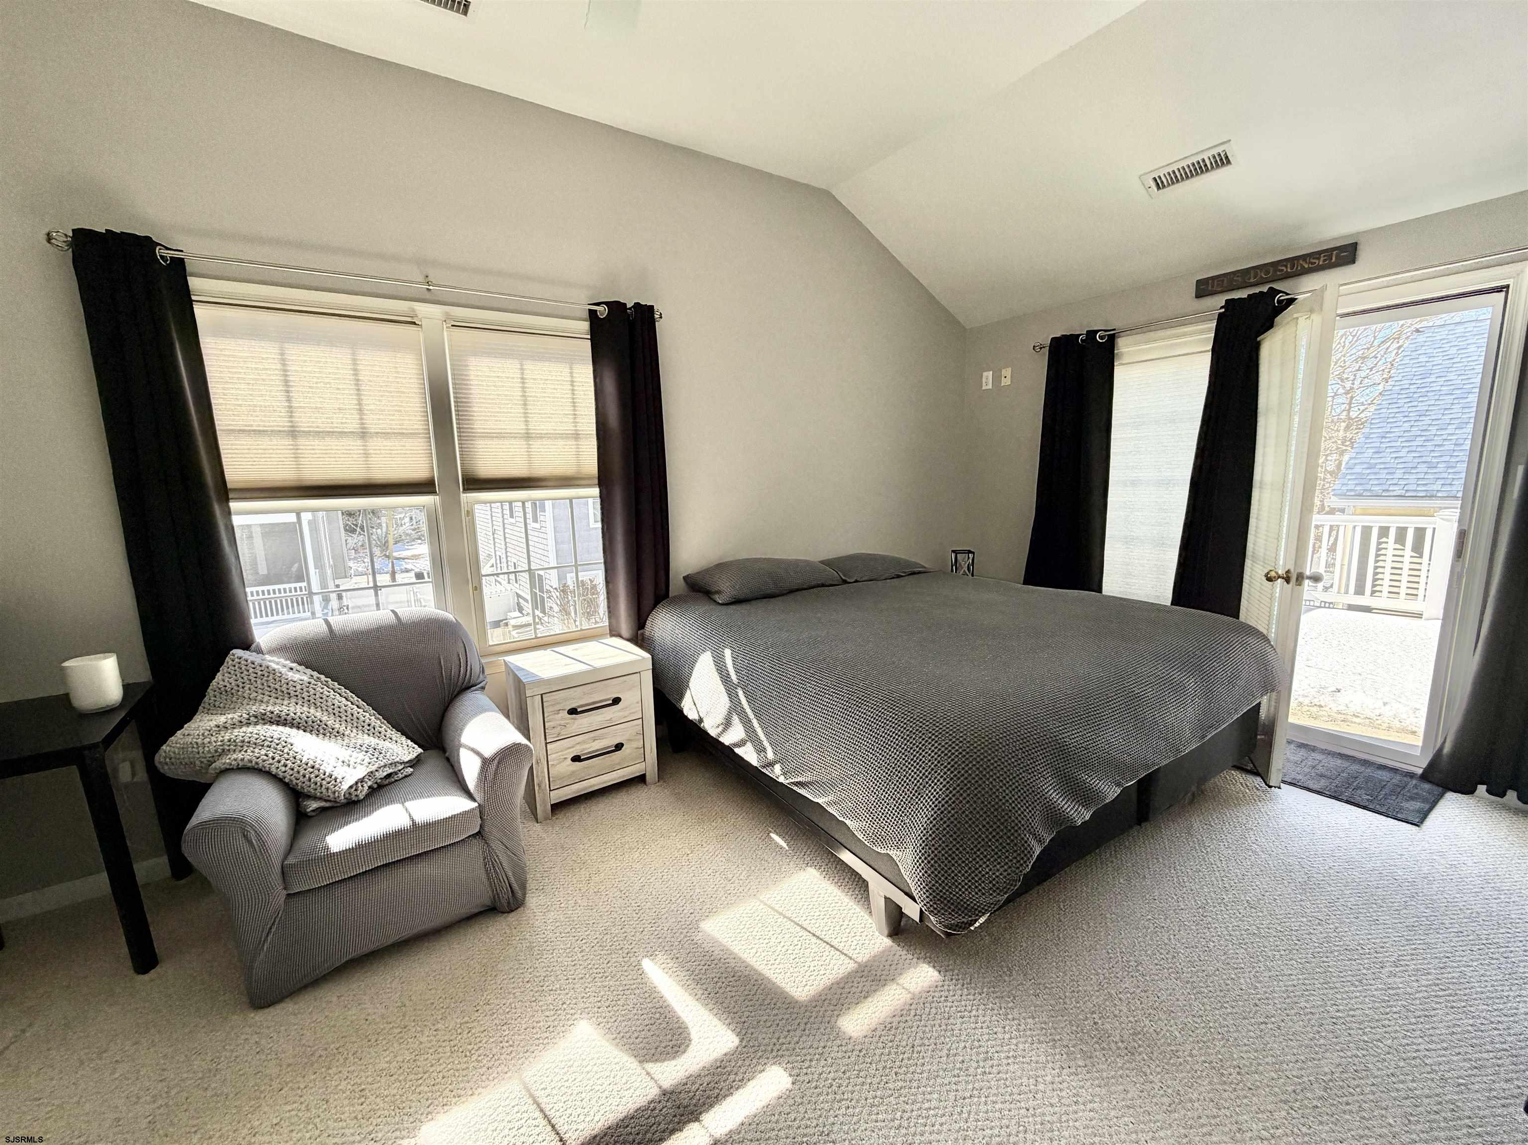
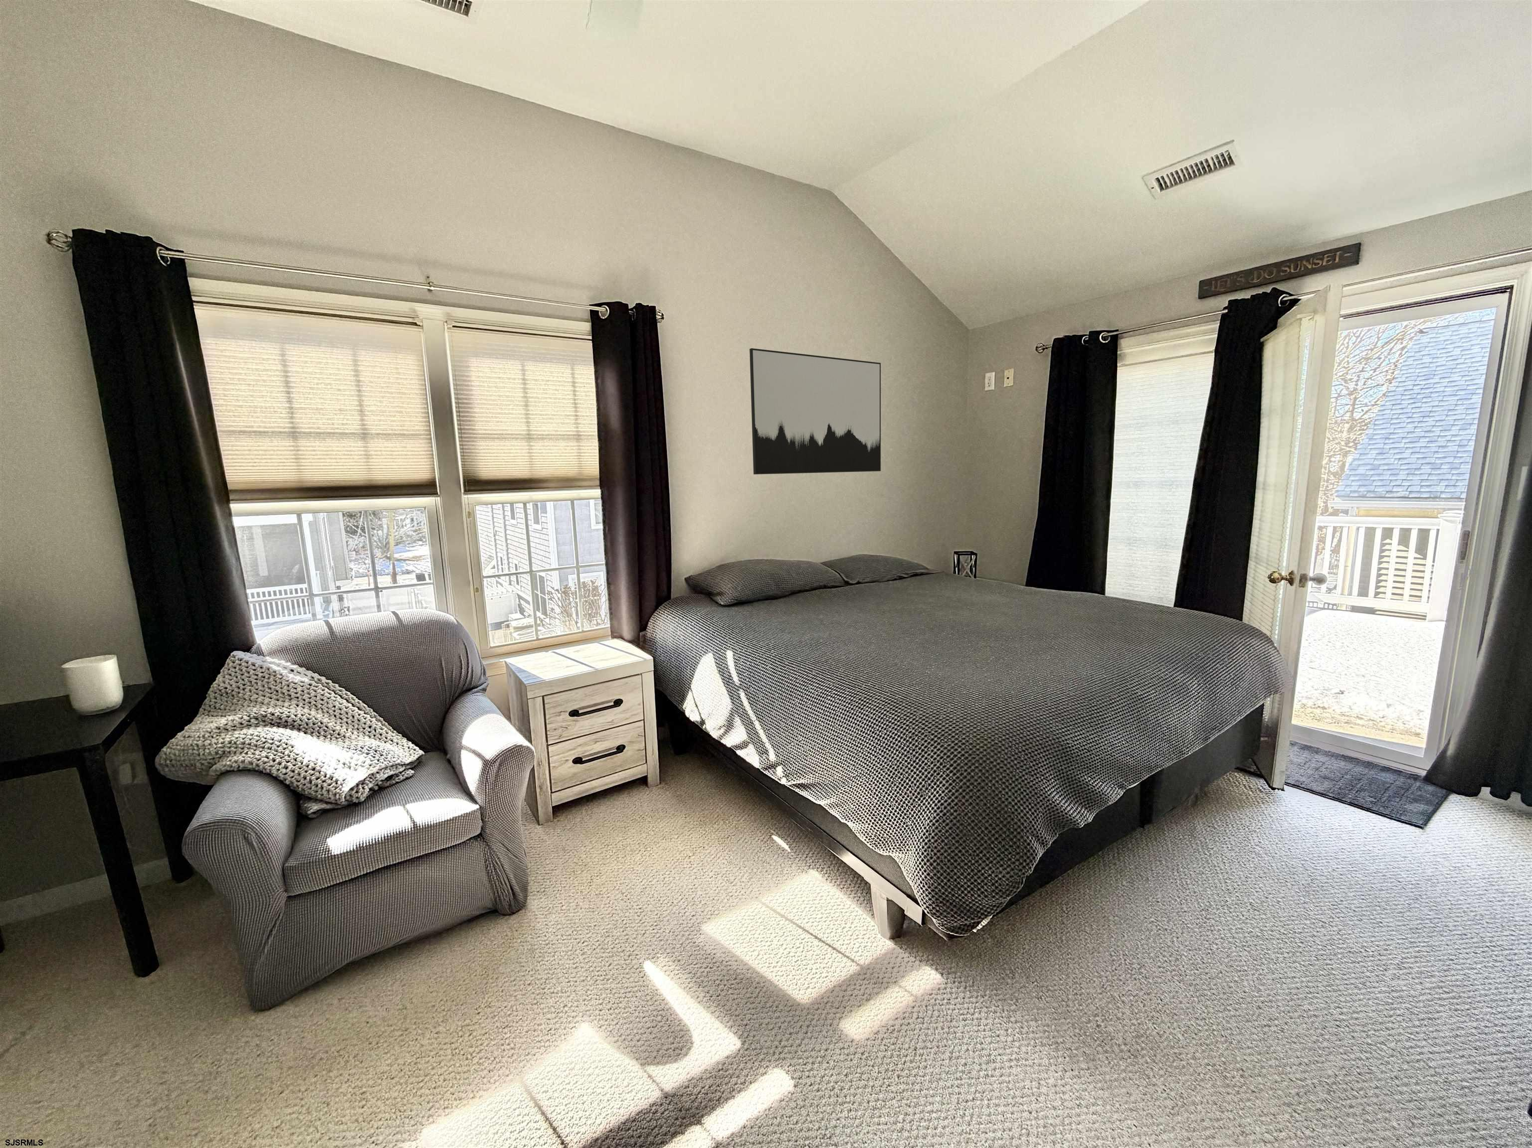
+ wall art [749,347,881,475]
